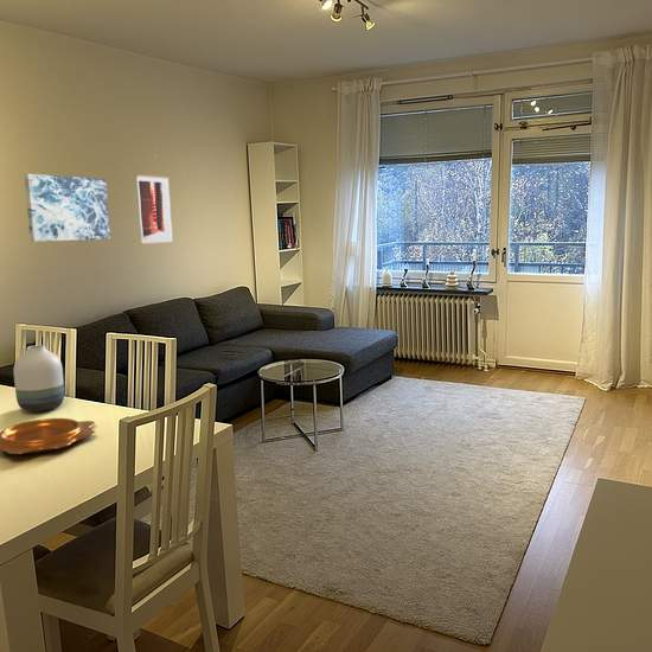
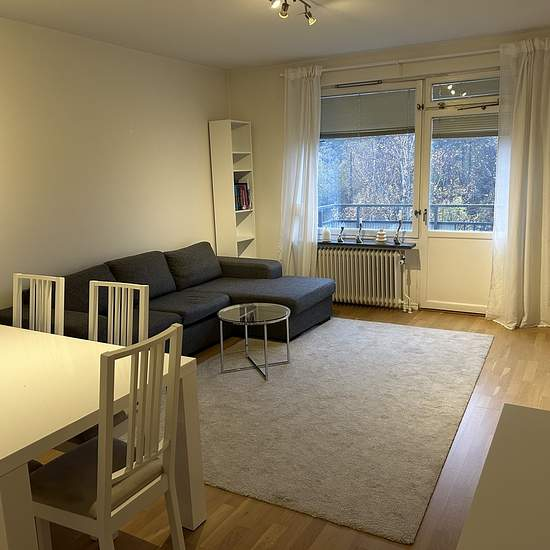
- wall art [135,173,174,245]
- vase [13,344,65,413]
- decorative bowl [0,417,96,455]
- wall art [23,173,111,243]
